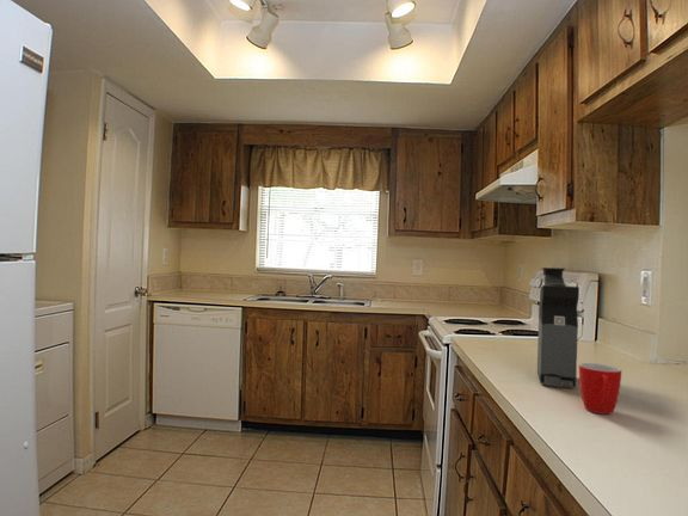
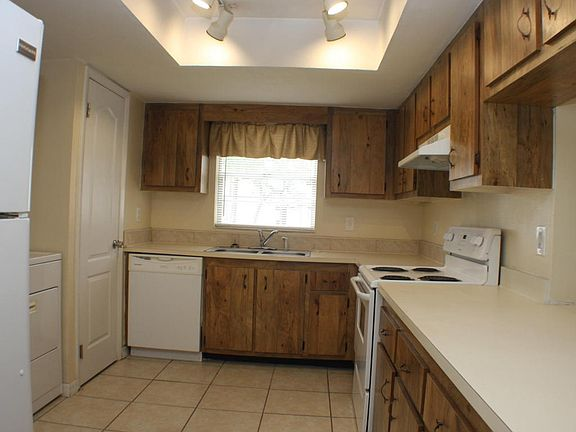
- mug [578,362,622,416]
- coffee maker [536,266,580,389]
